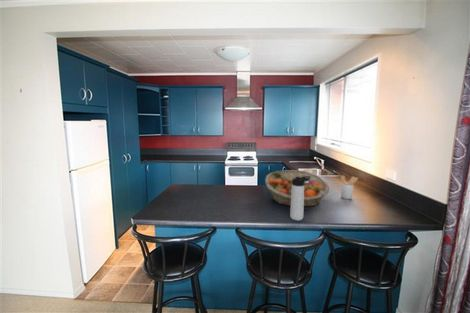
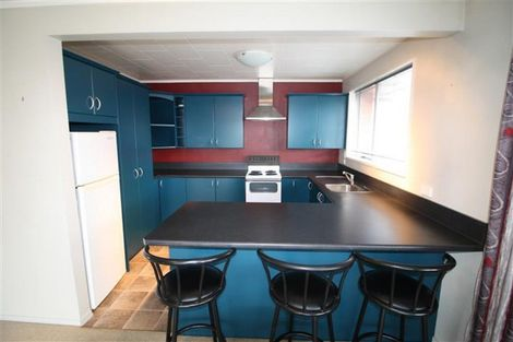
- utensil holder [340,175,359,200]
- thermos bottle [289,176,311,222]
- fruit basket [264,169,330,207]
